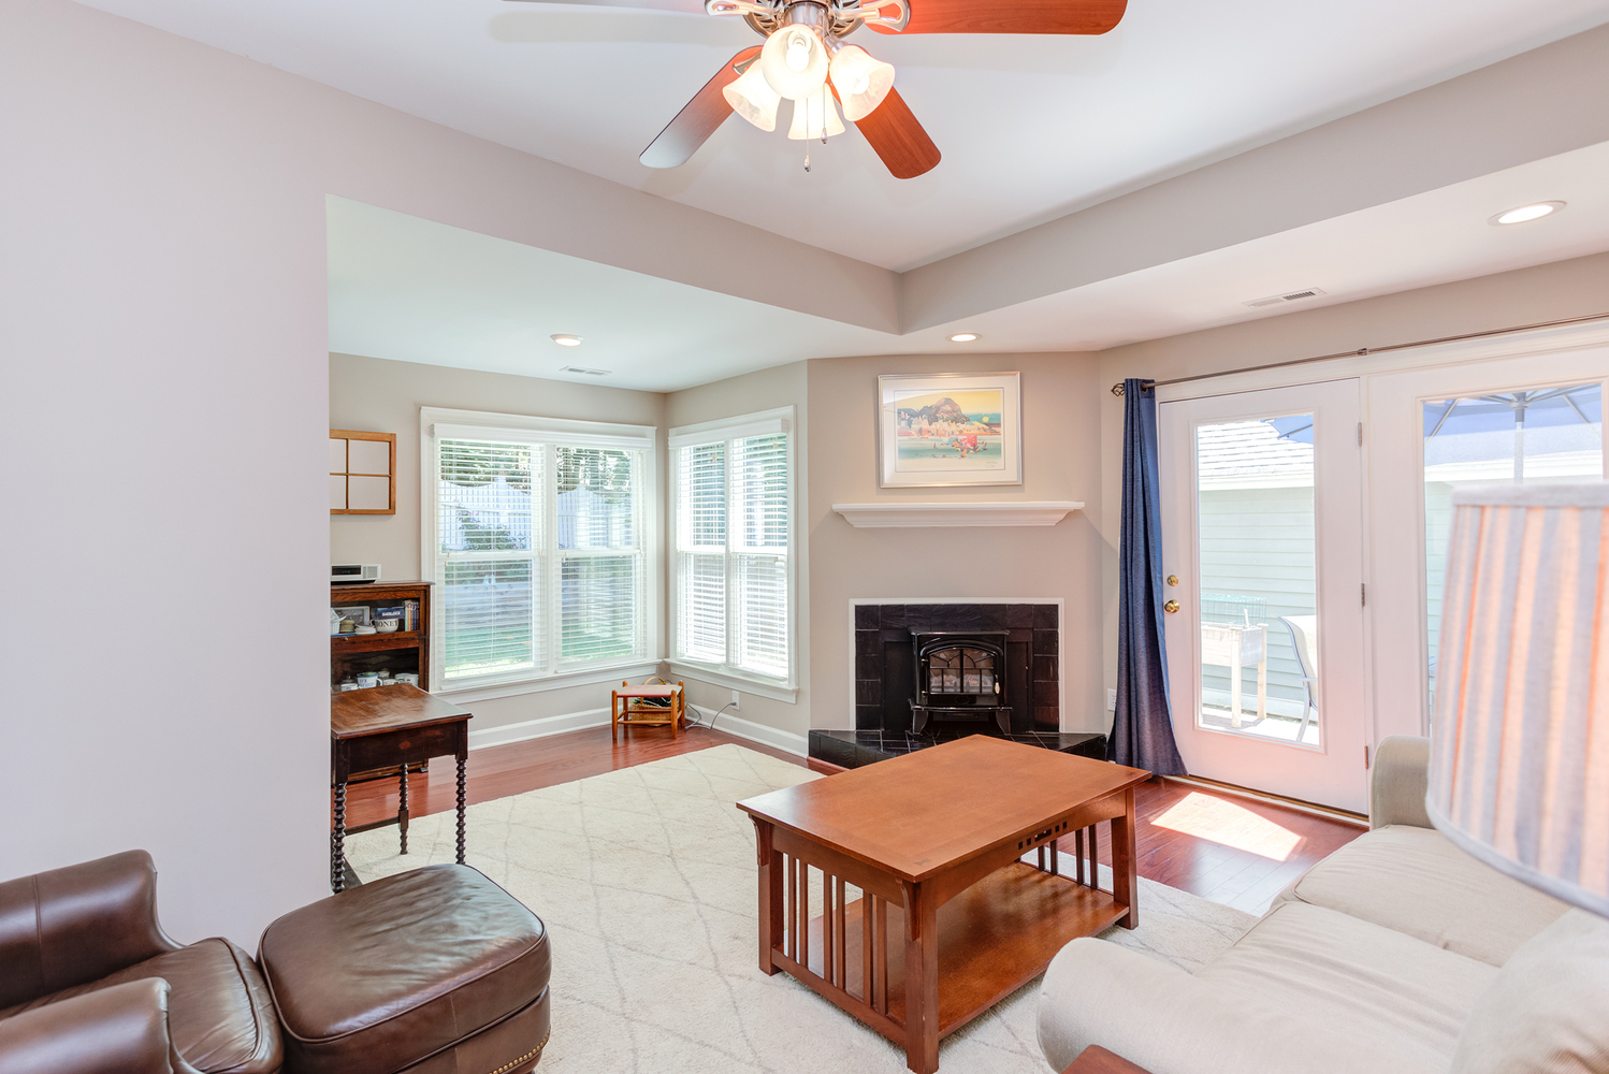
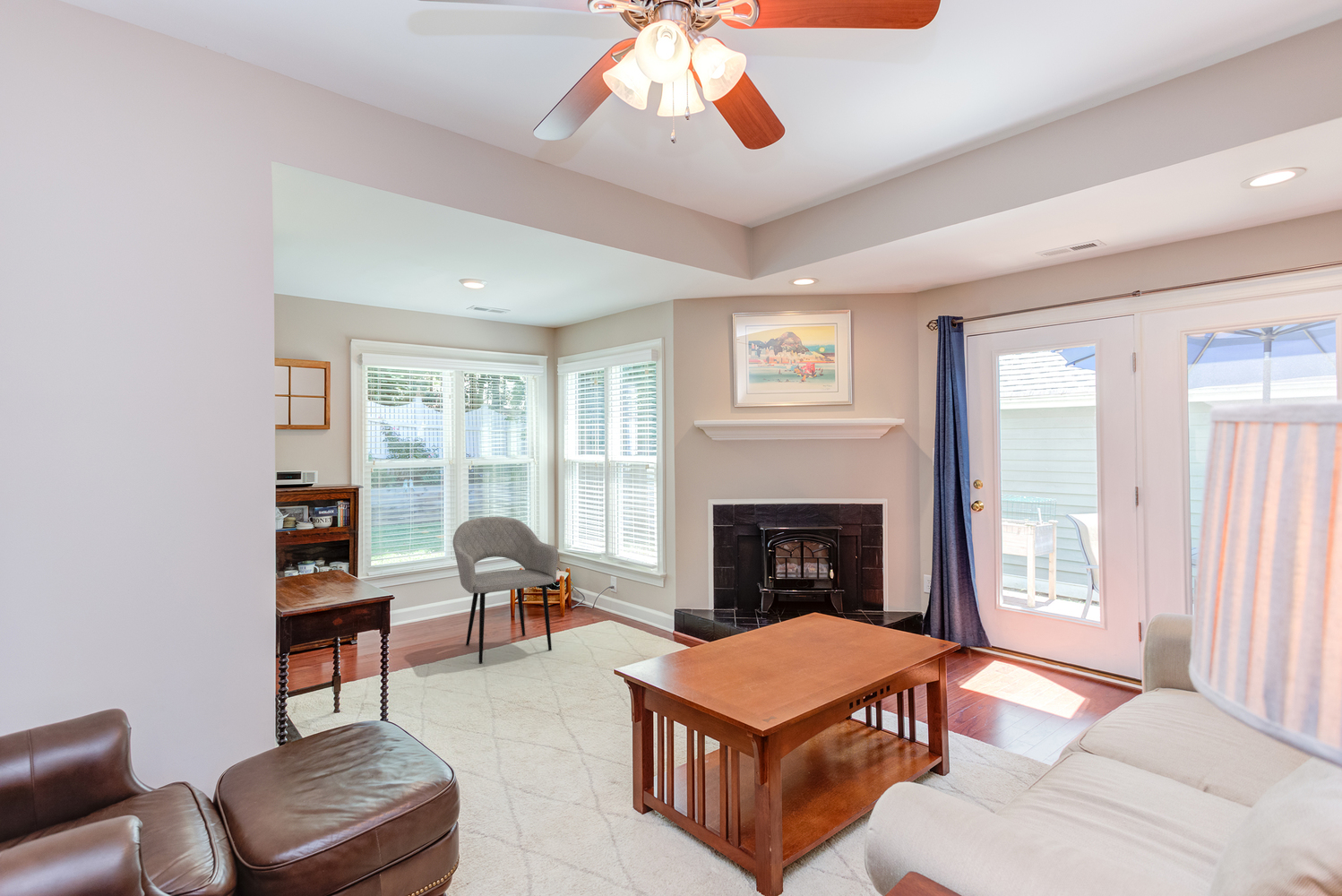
+ armchair [452,516,559,664]
